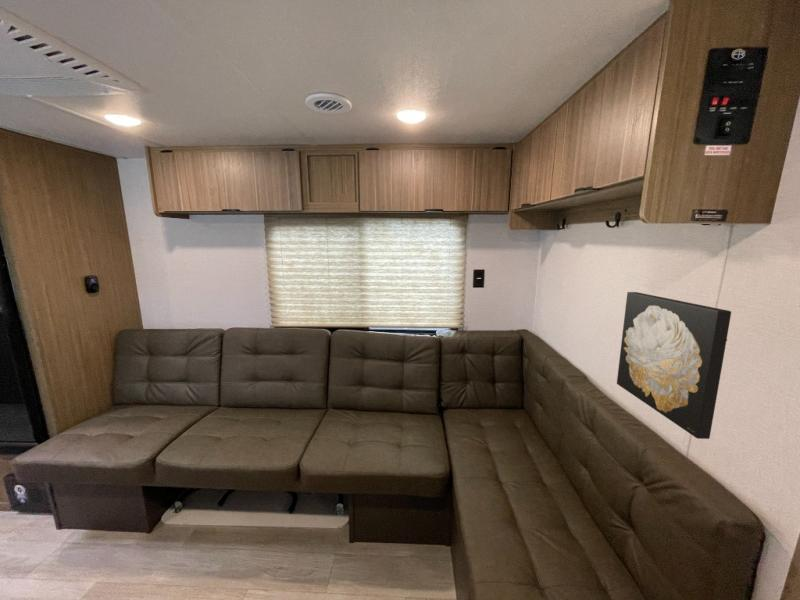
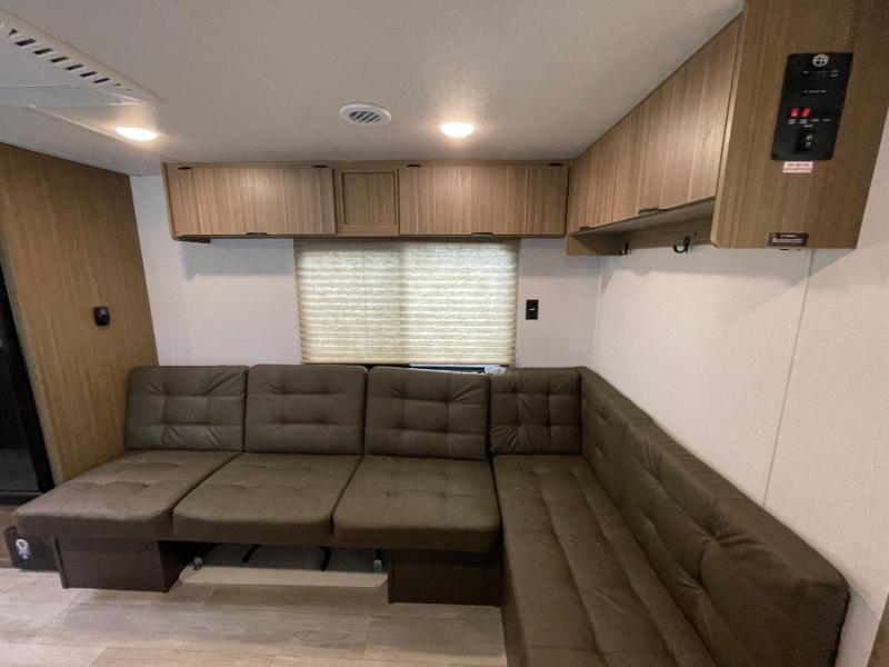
- wall art [616,291,732,440]
